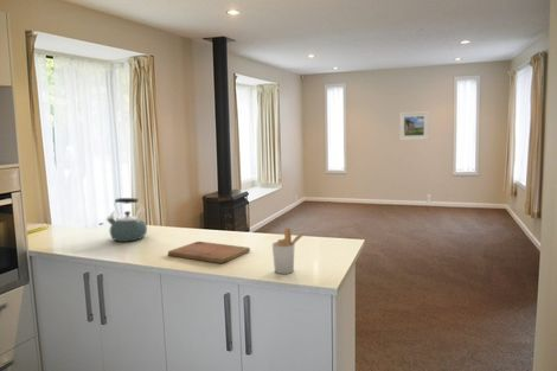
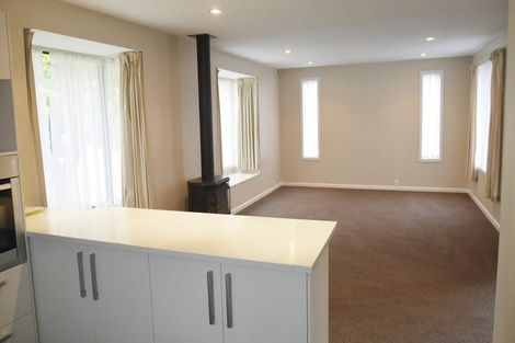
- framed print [398,110,430,141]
- kettle [105,197,148,243]
- utensil holder [271,226,306,275]
- cutting board [167,241,251,264]
